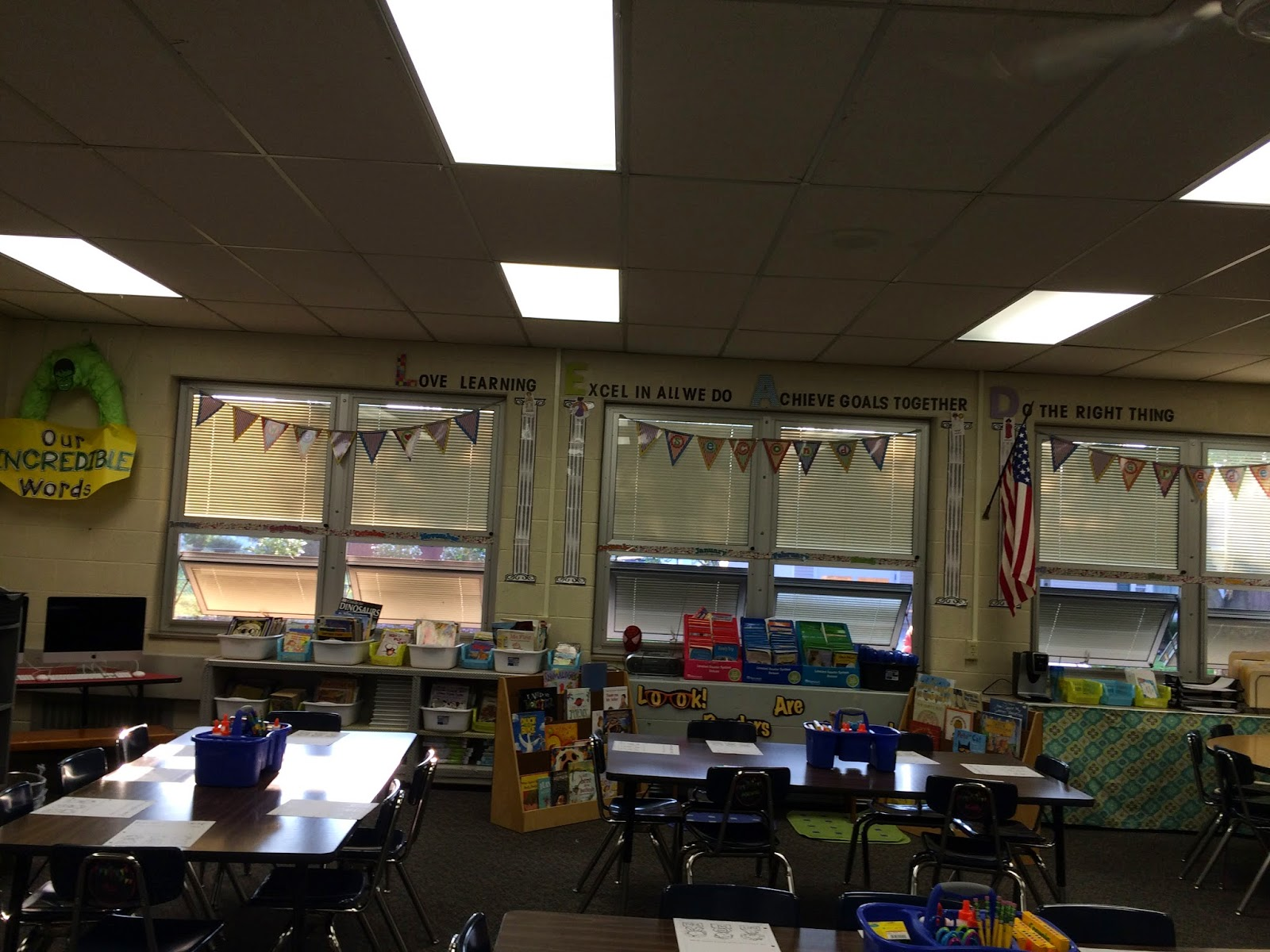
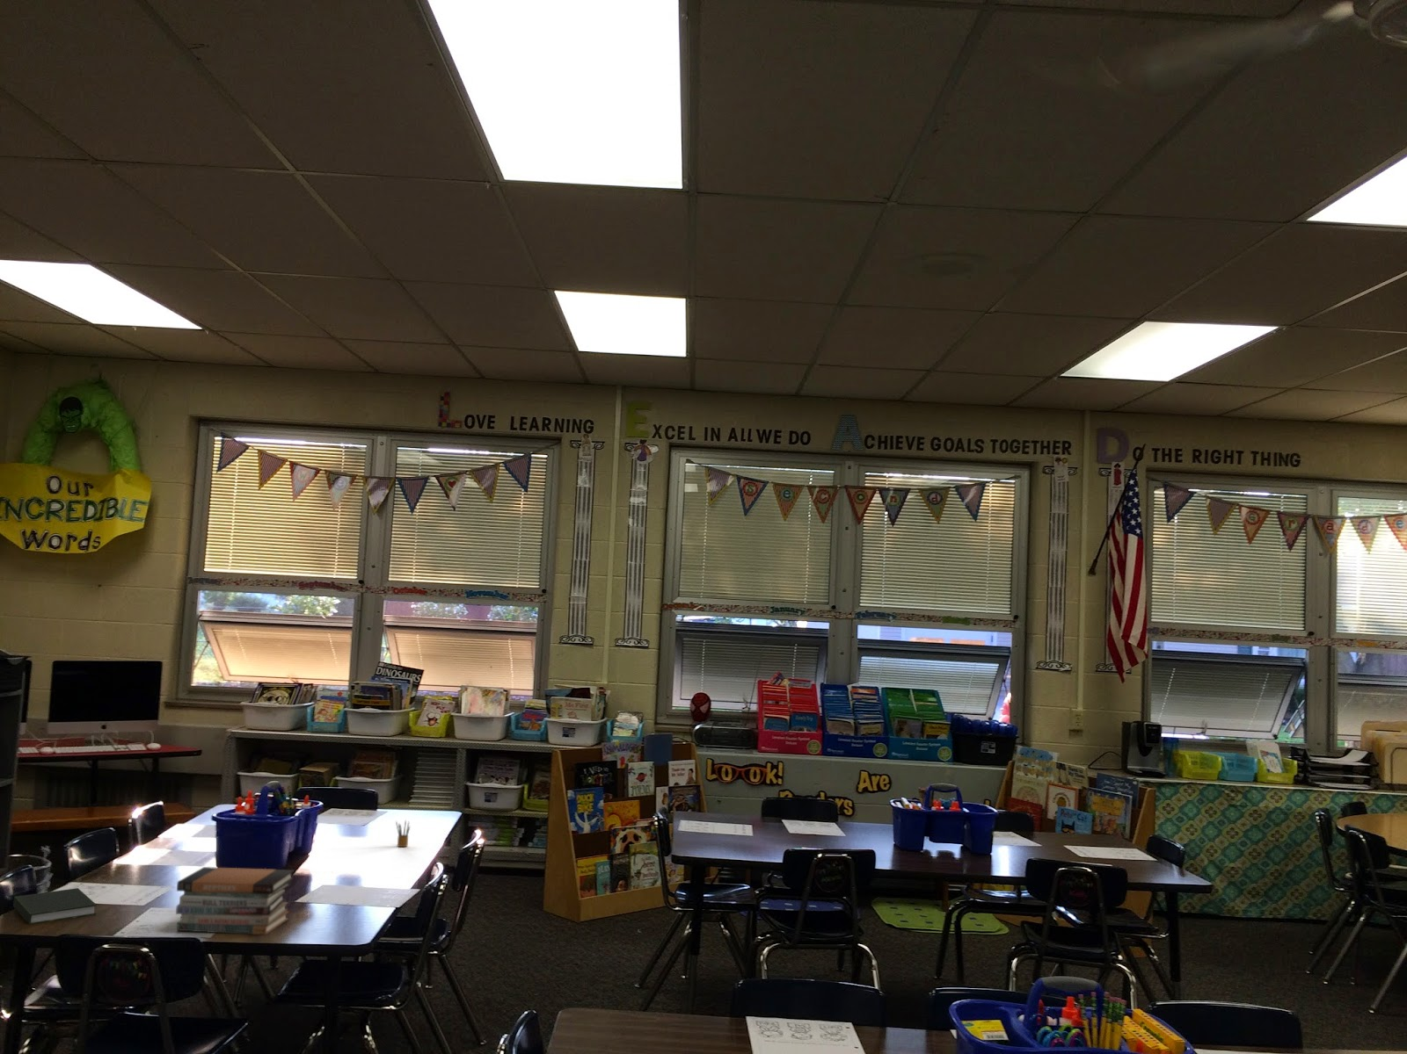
+ book stack [175,866,296,936]
+ book [12,887,97,924]
+ pencil box [394,819,411,848]
